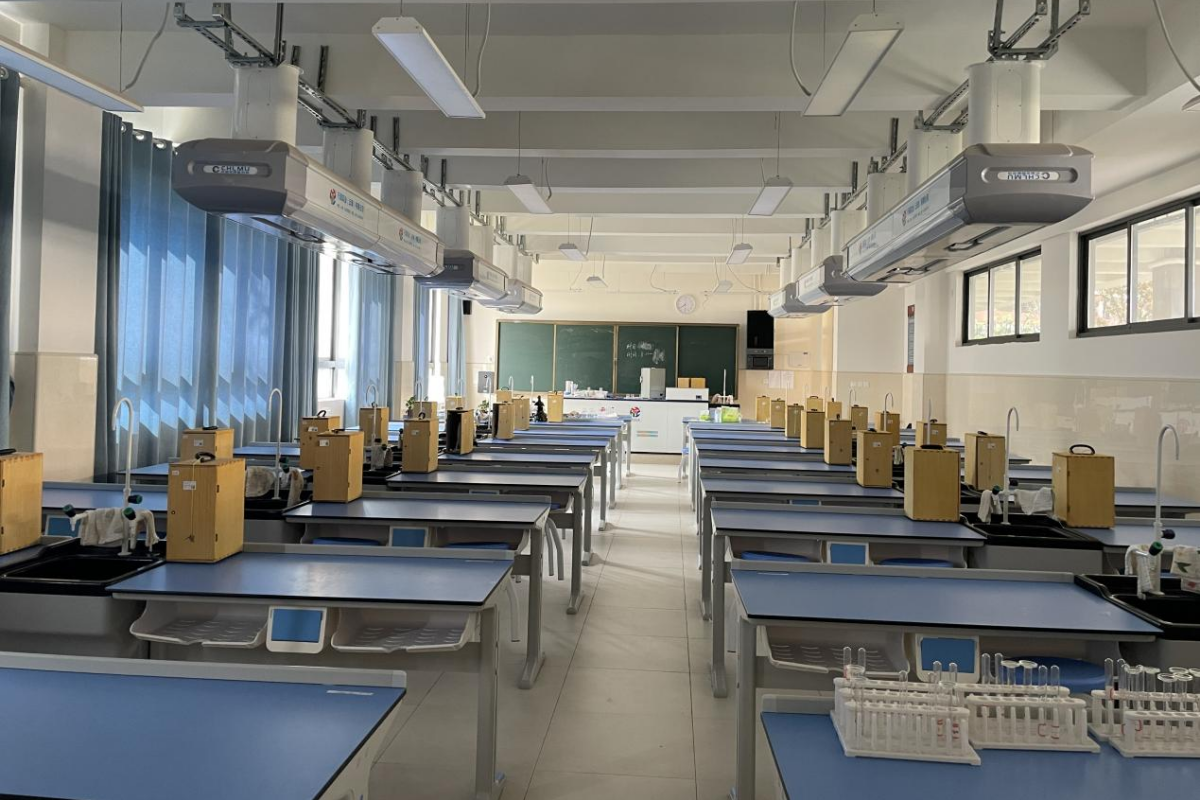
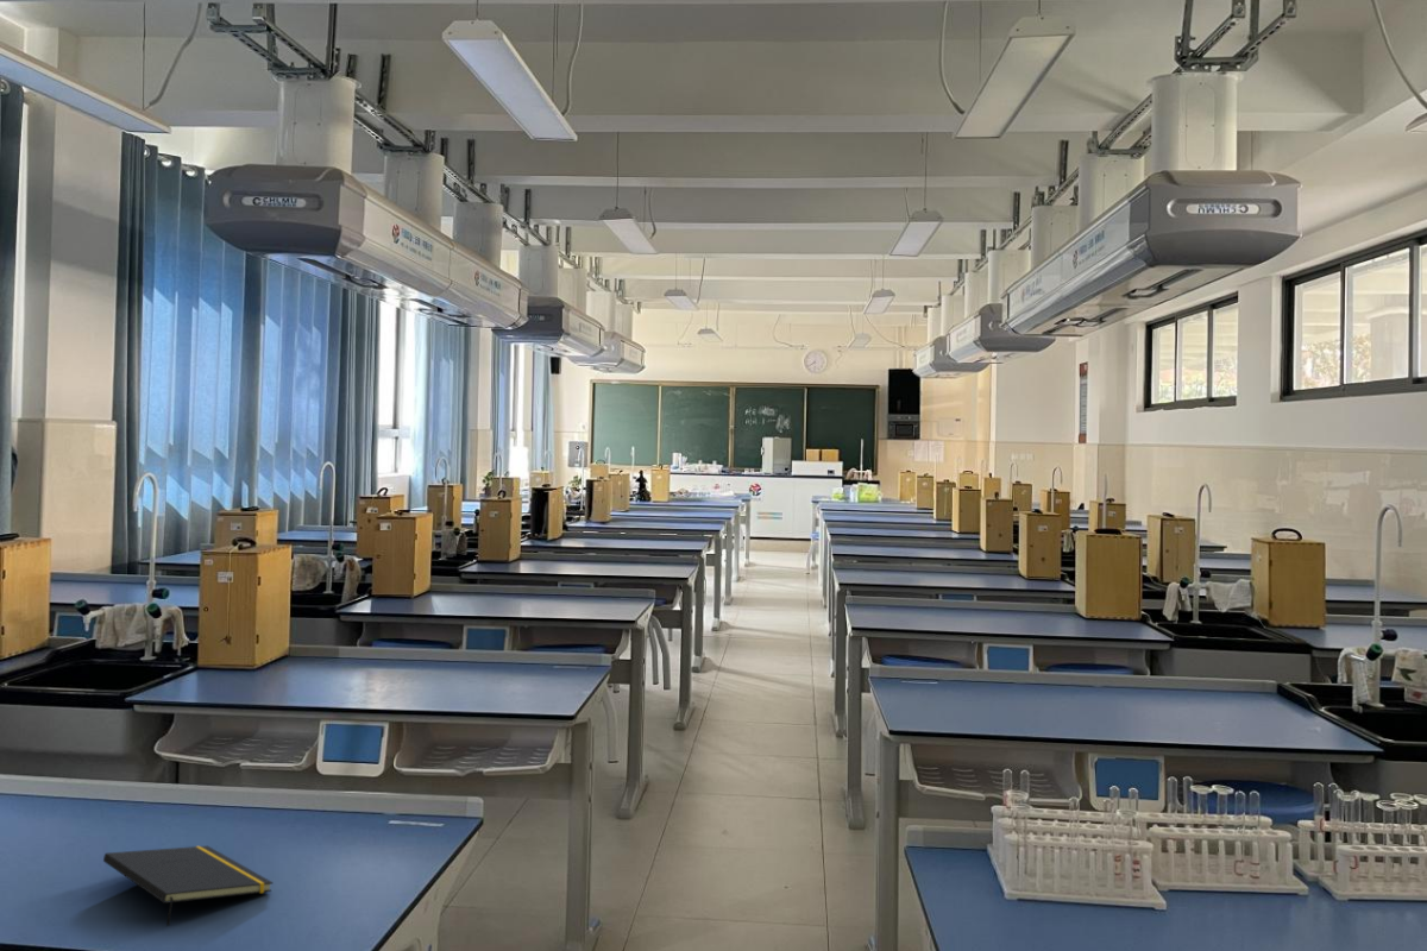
+ notepad [102,845,275,927]
